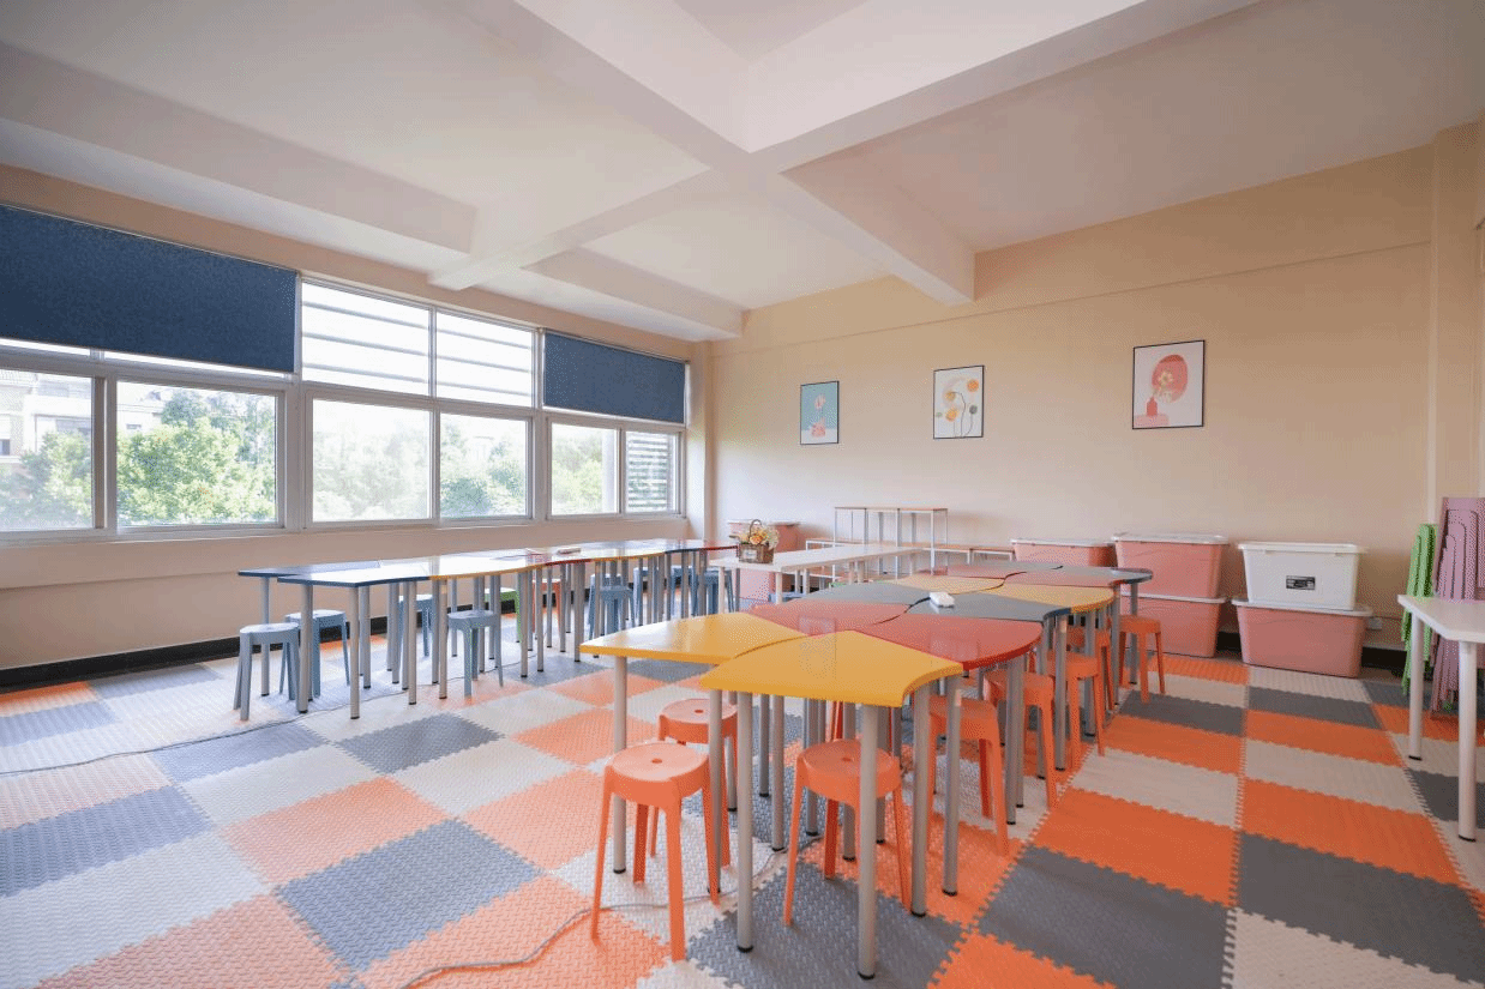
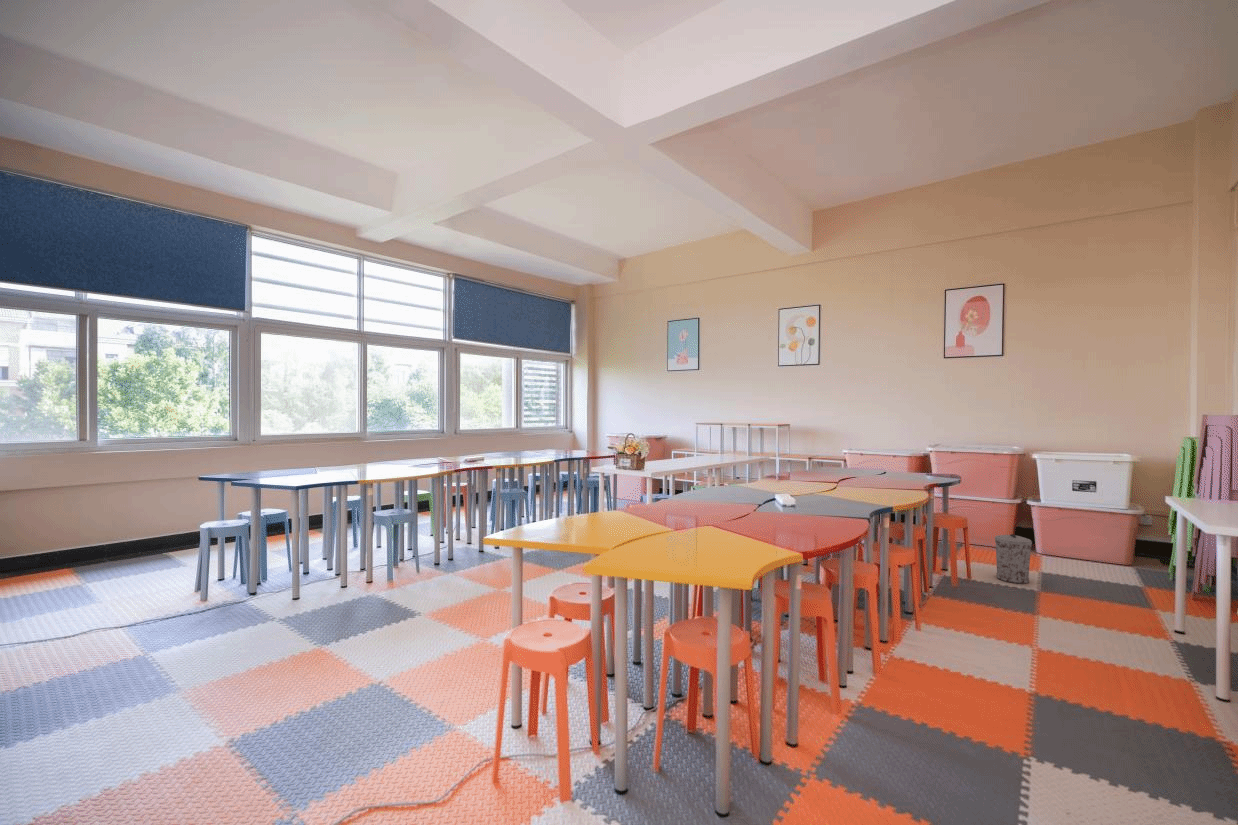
+ trash can [994,533,1033,585]
